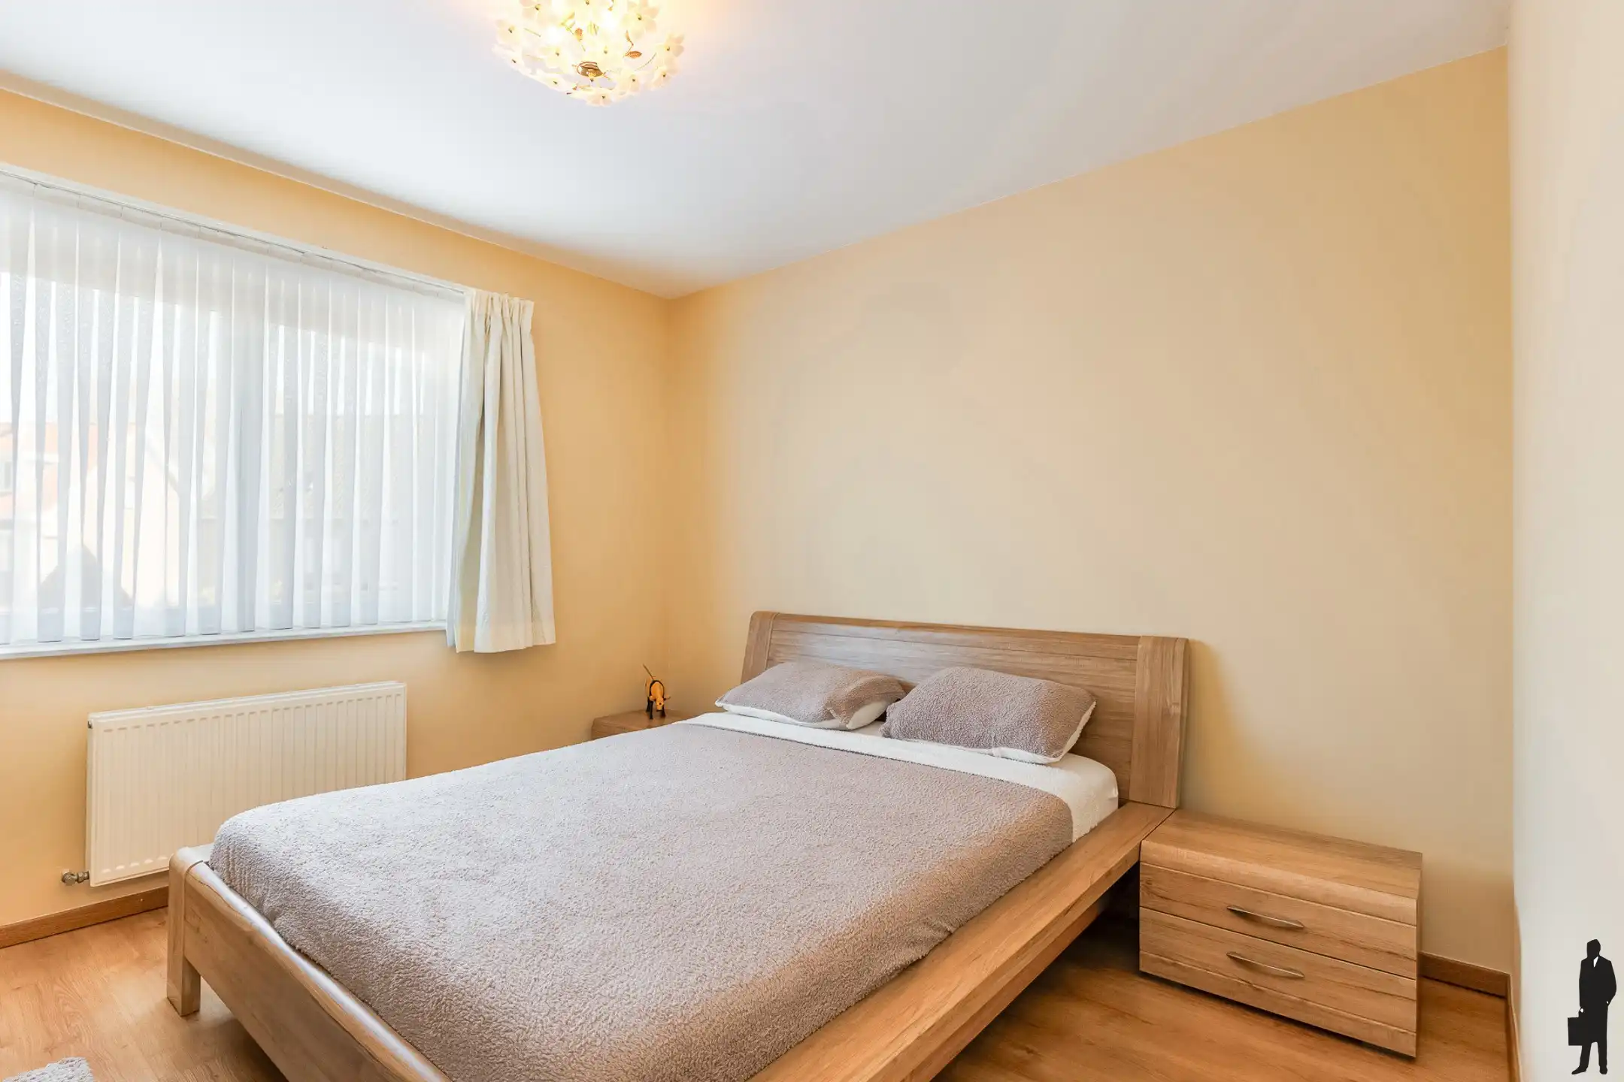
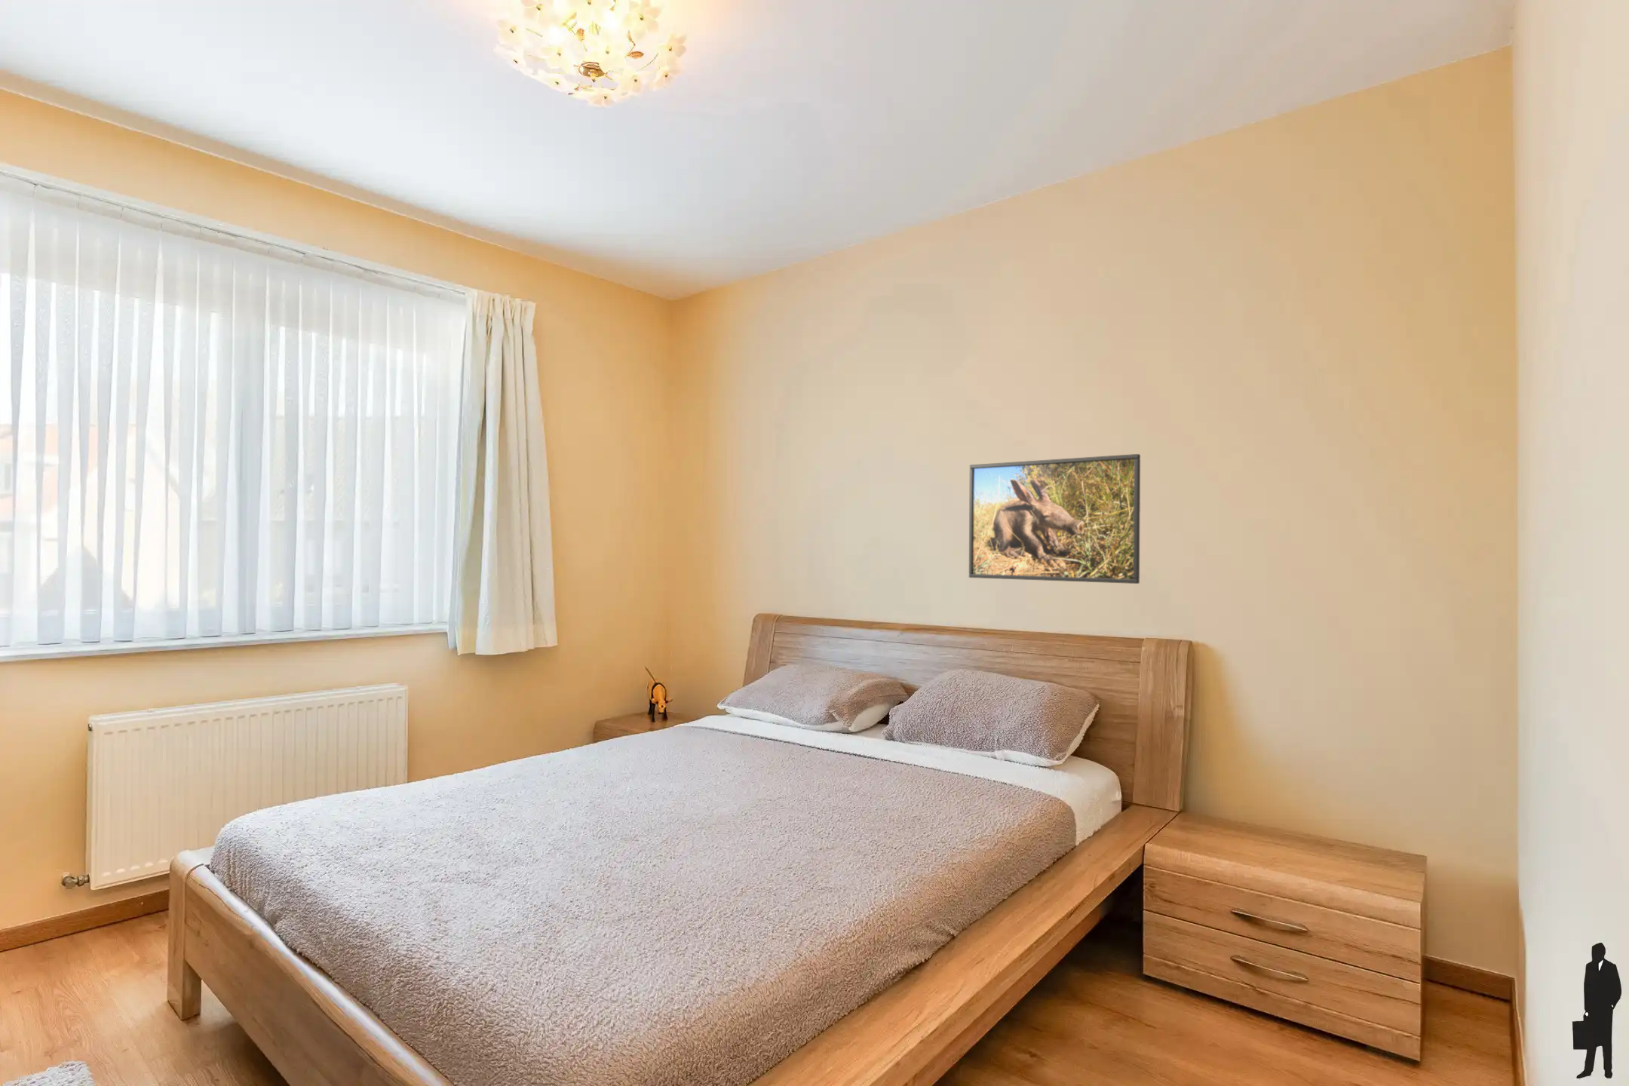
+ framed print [968,453,1141,584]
